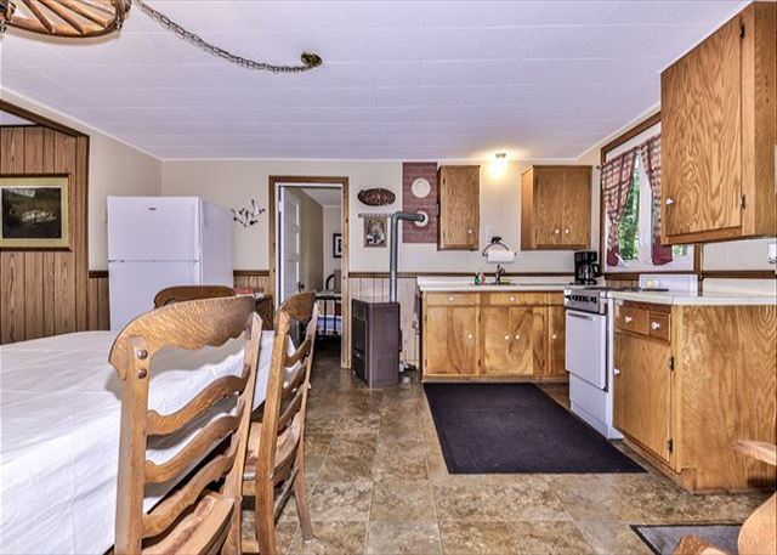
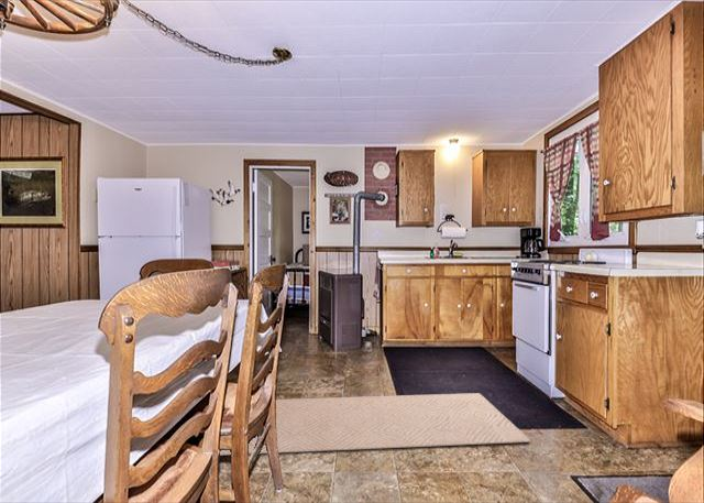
+ rug [219,392,531,457]
